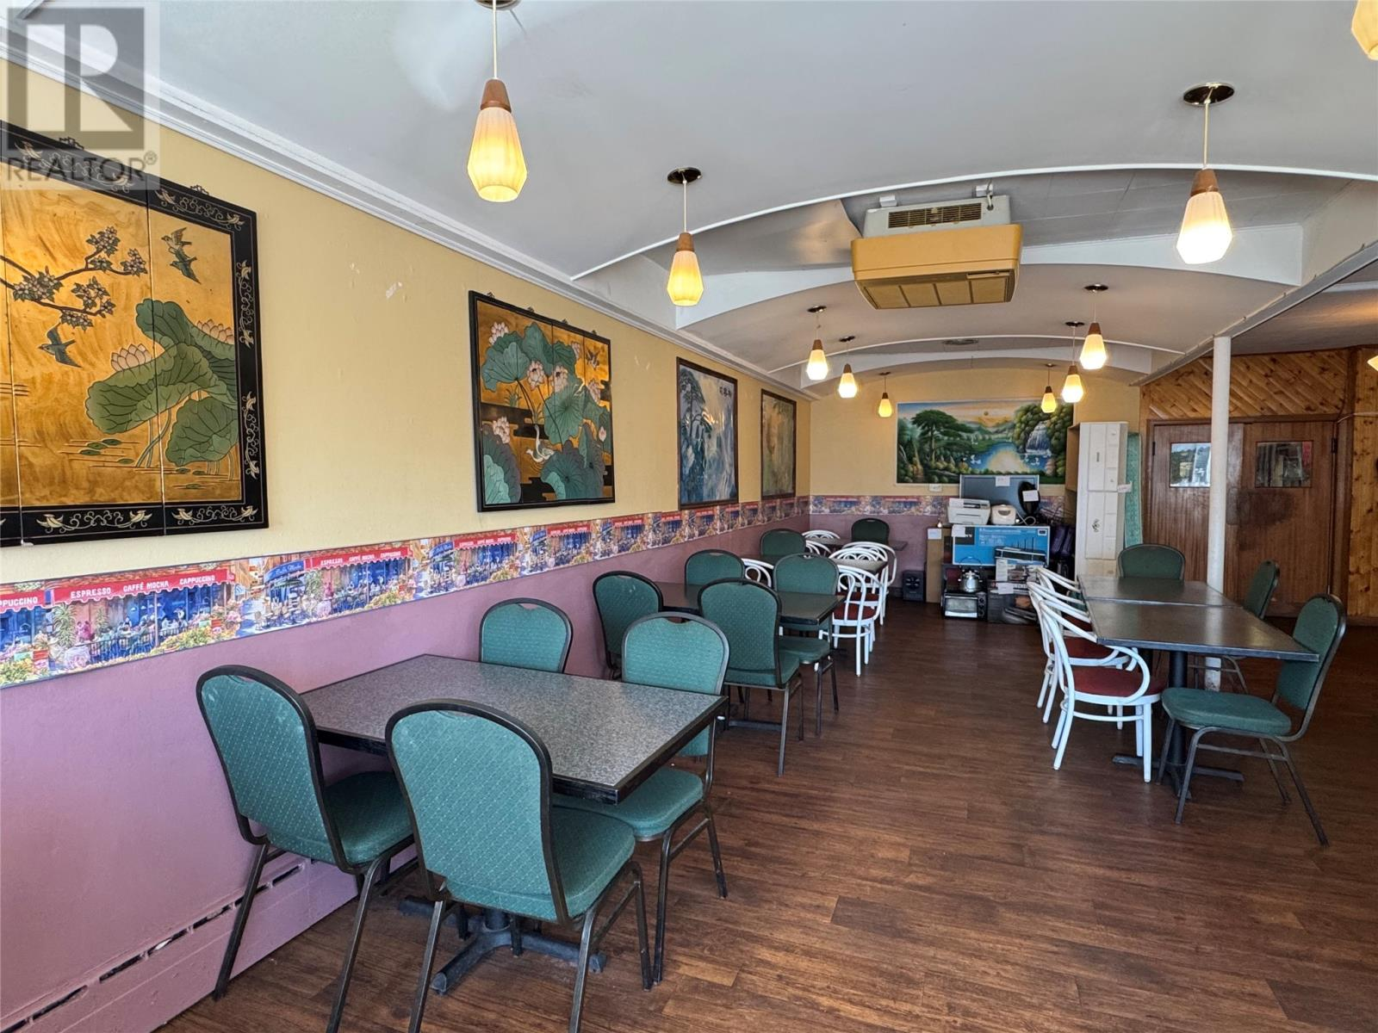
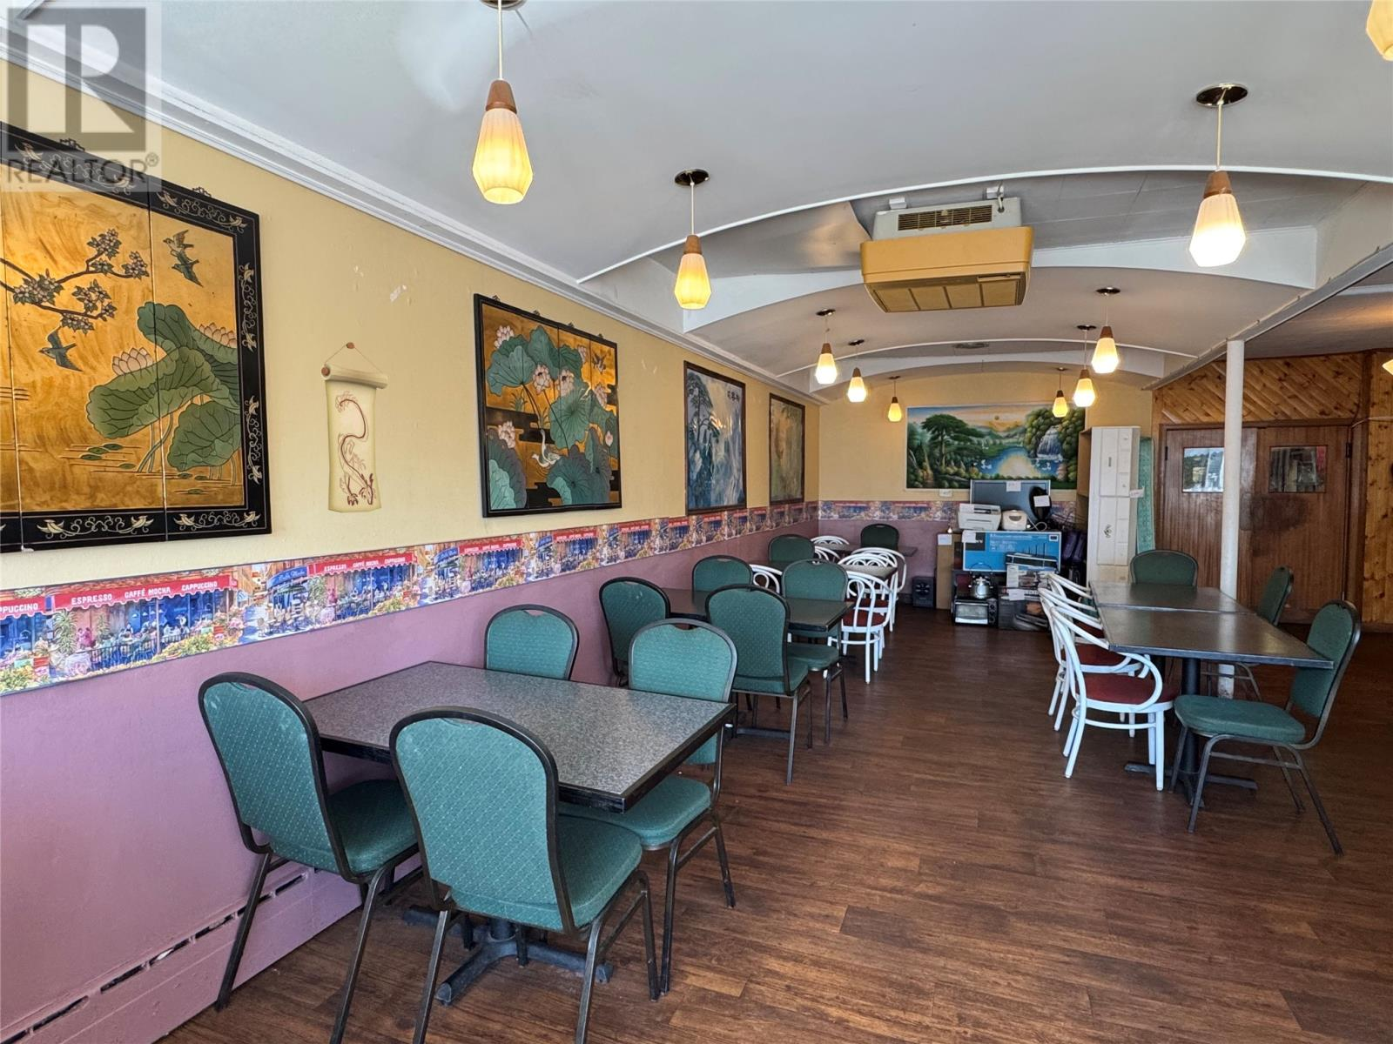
+ wall scroll [319,341,389,513]
